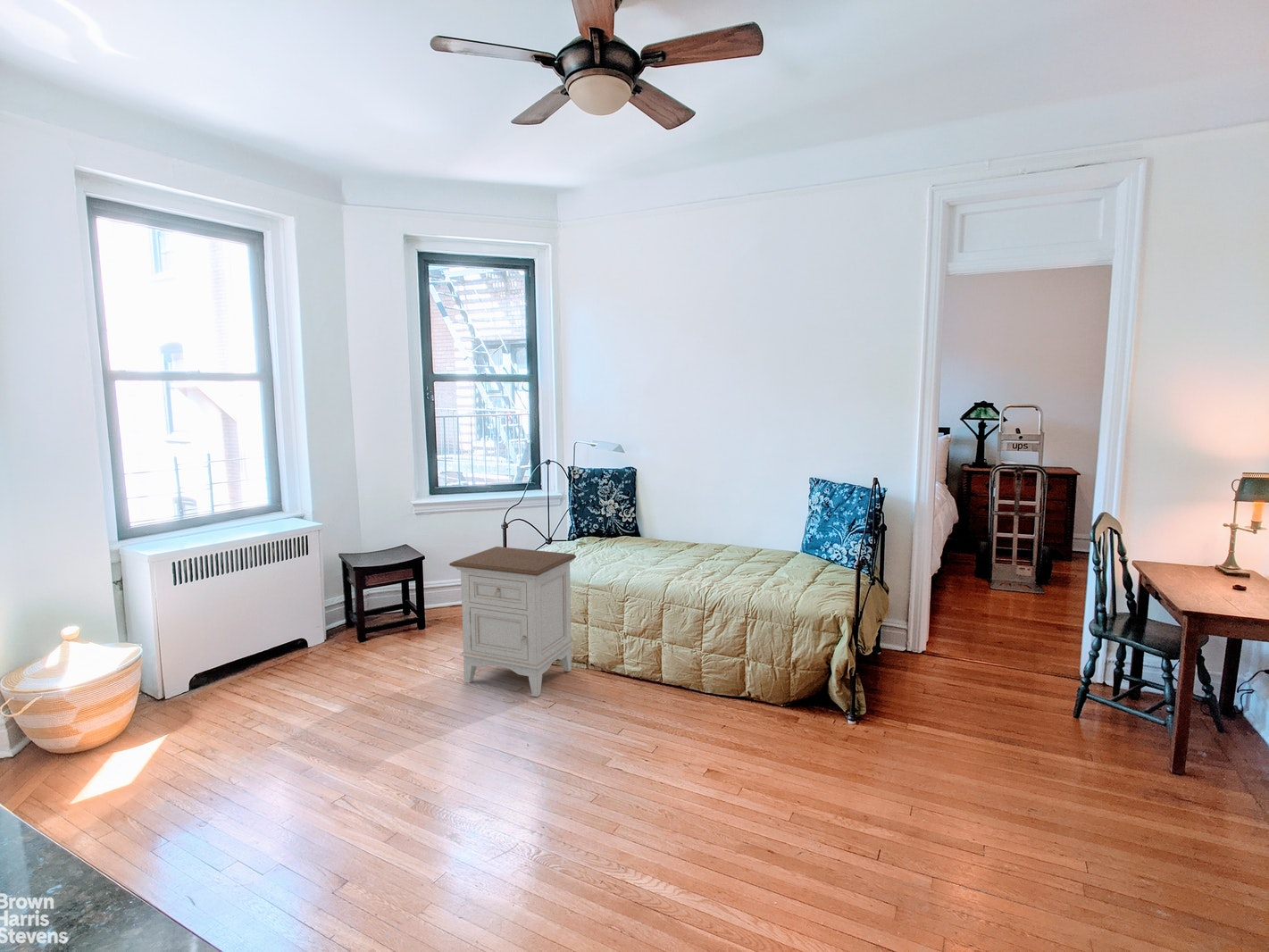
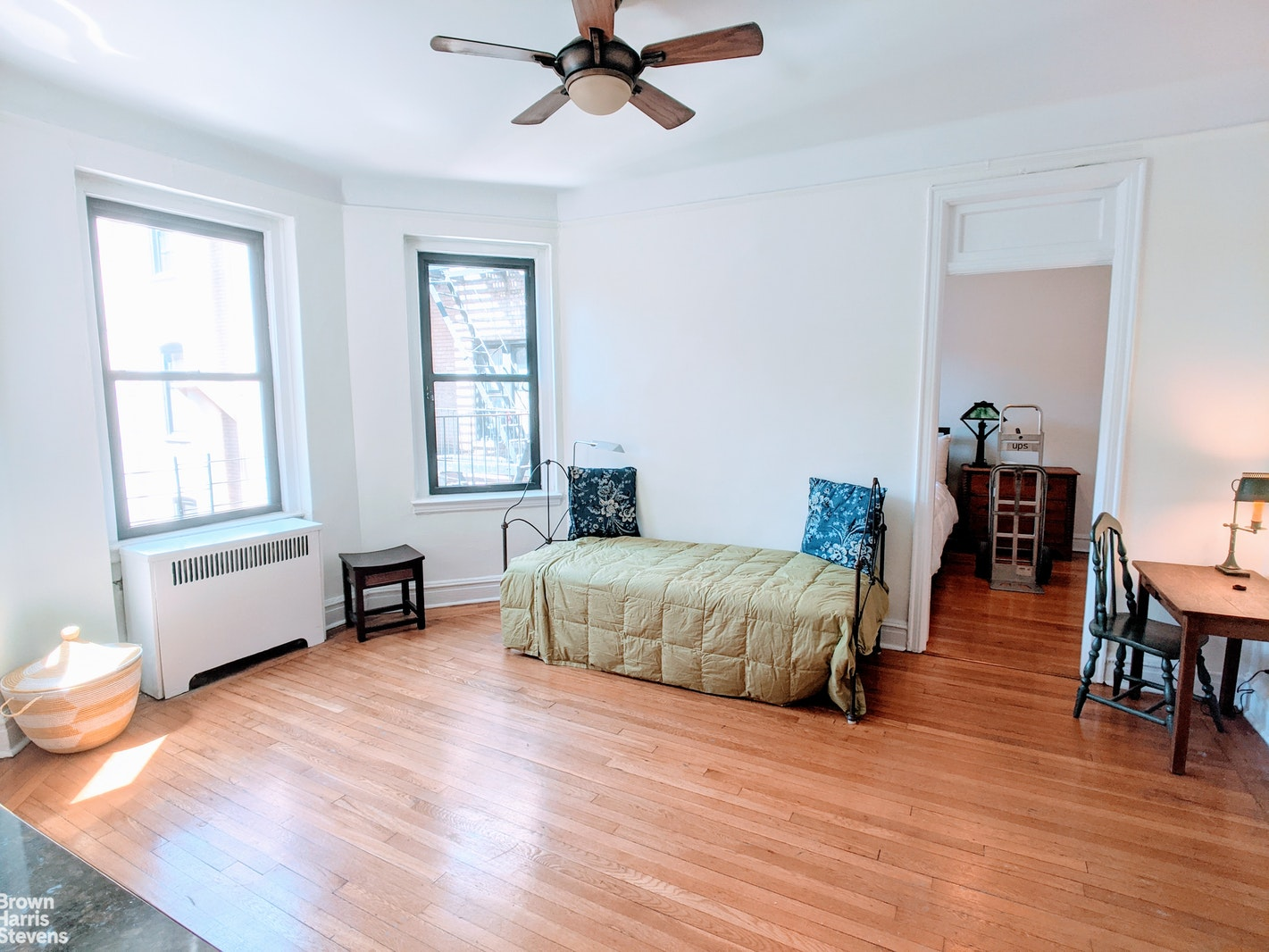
- nightstand [448,546,577,697]
